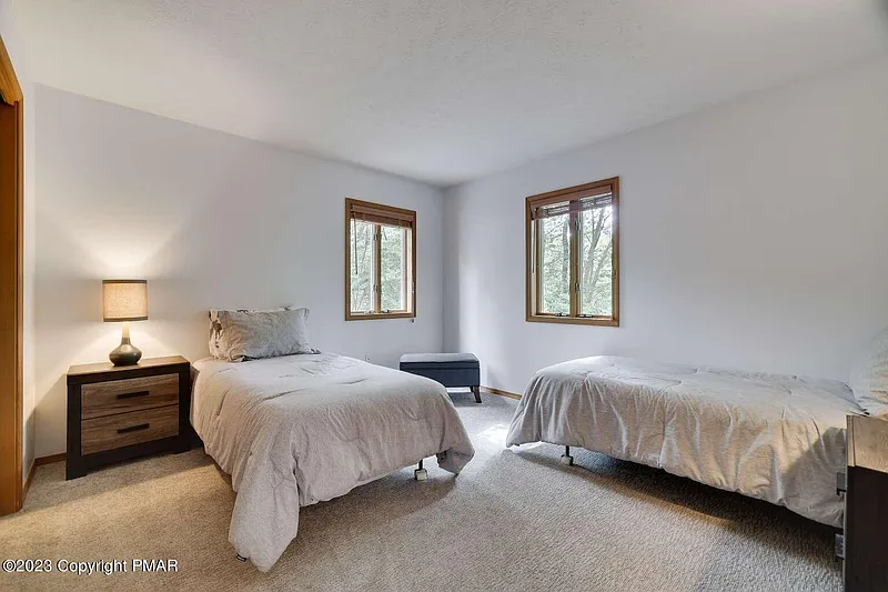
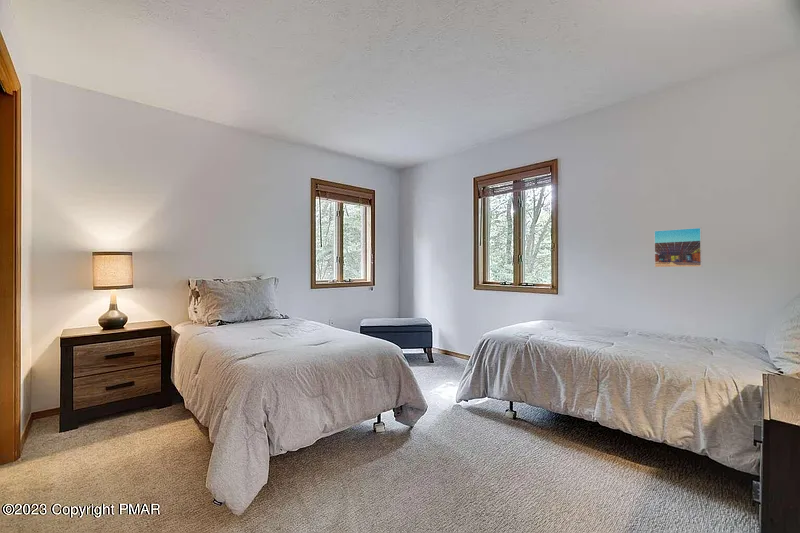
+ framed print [653,227,703,268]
